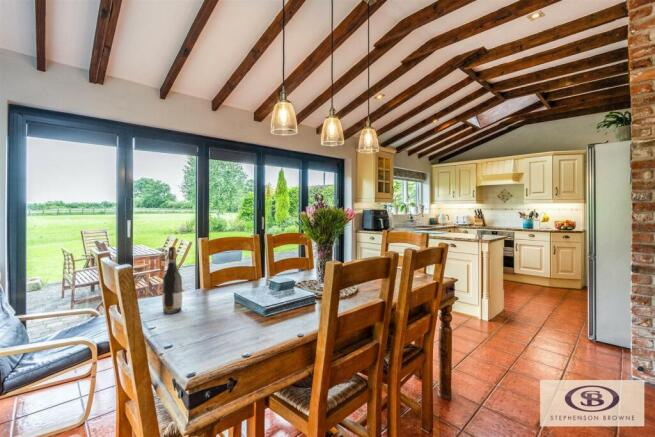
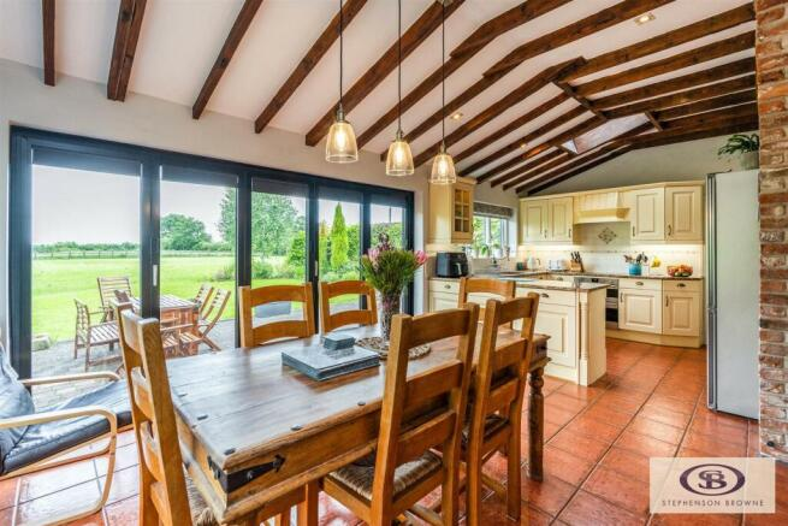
- wine bottle [161,246,183,315]
